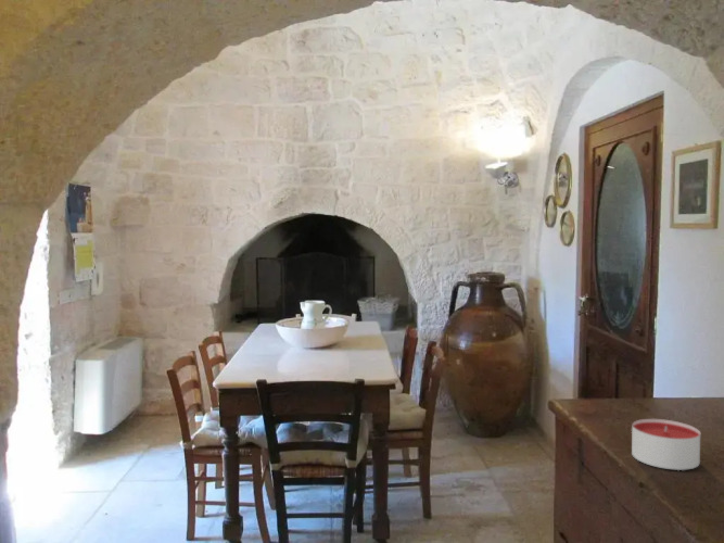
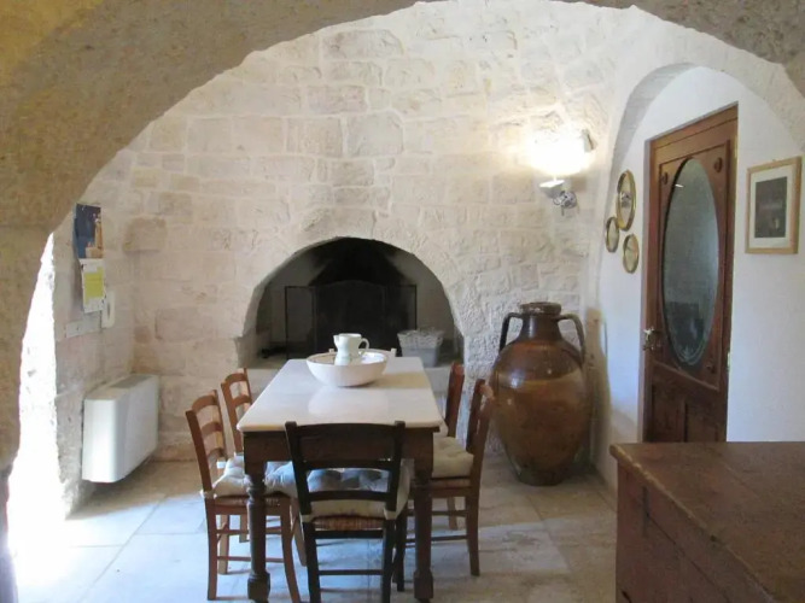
- candle [631,418,701,471]
